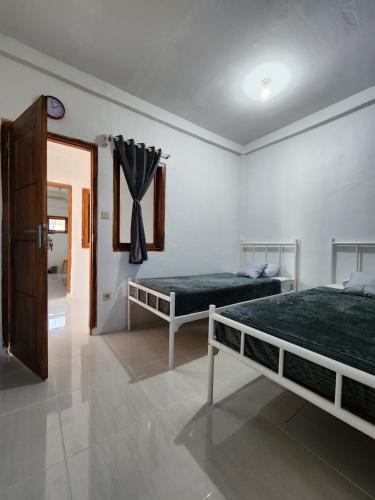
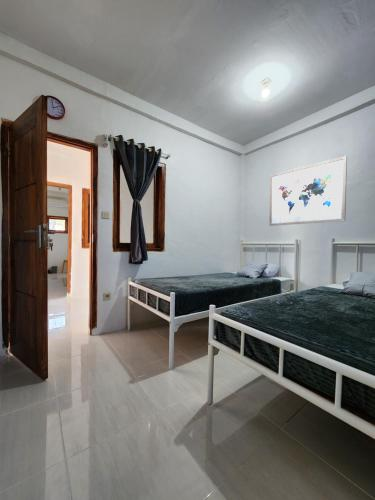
+ wall art [268,155,348,227]
